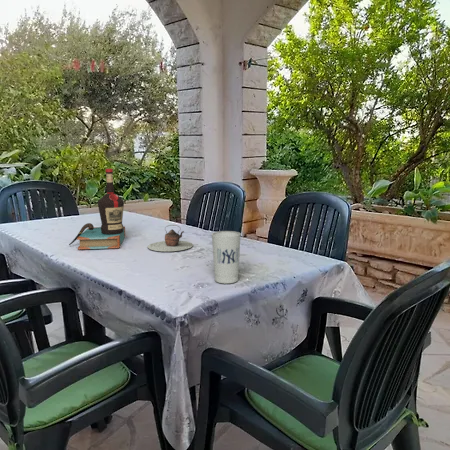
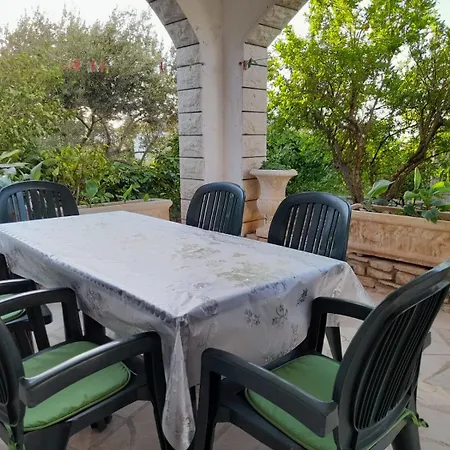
- bottle [68,168,127,250]
- teapot [147,224,194,252]
- cup [211,230,242,285]
